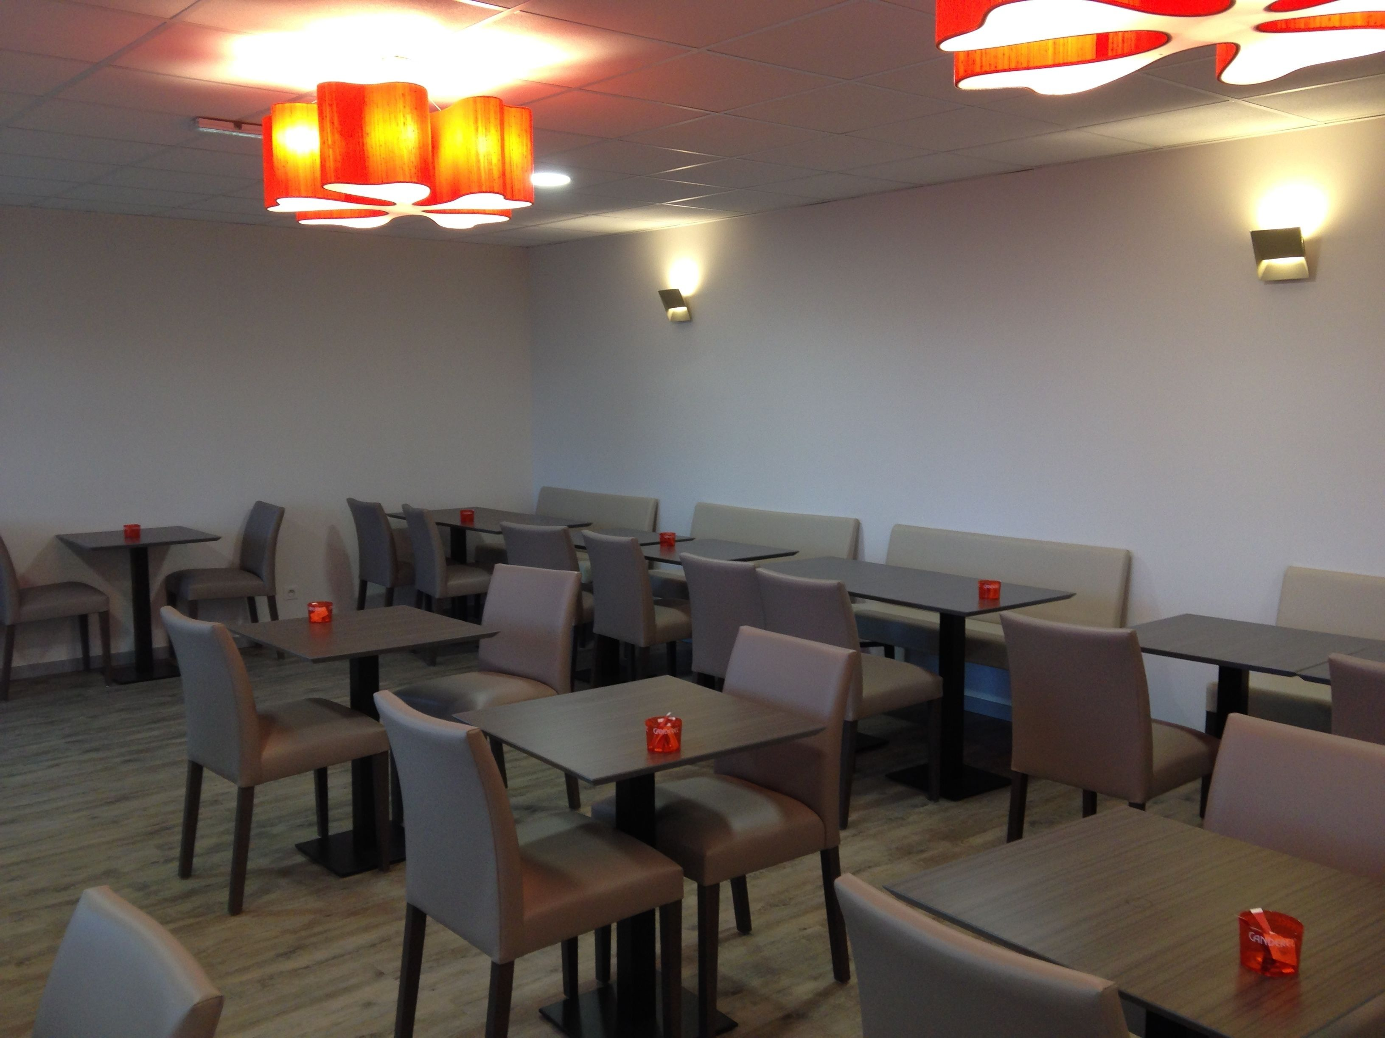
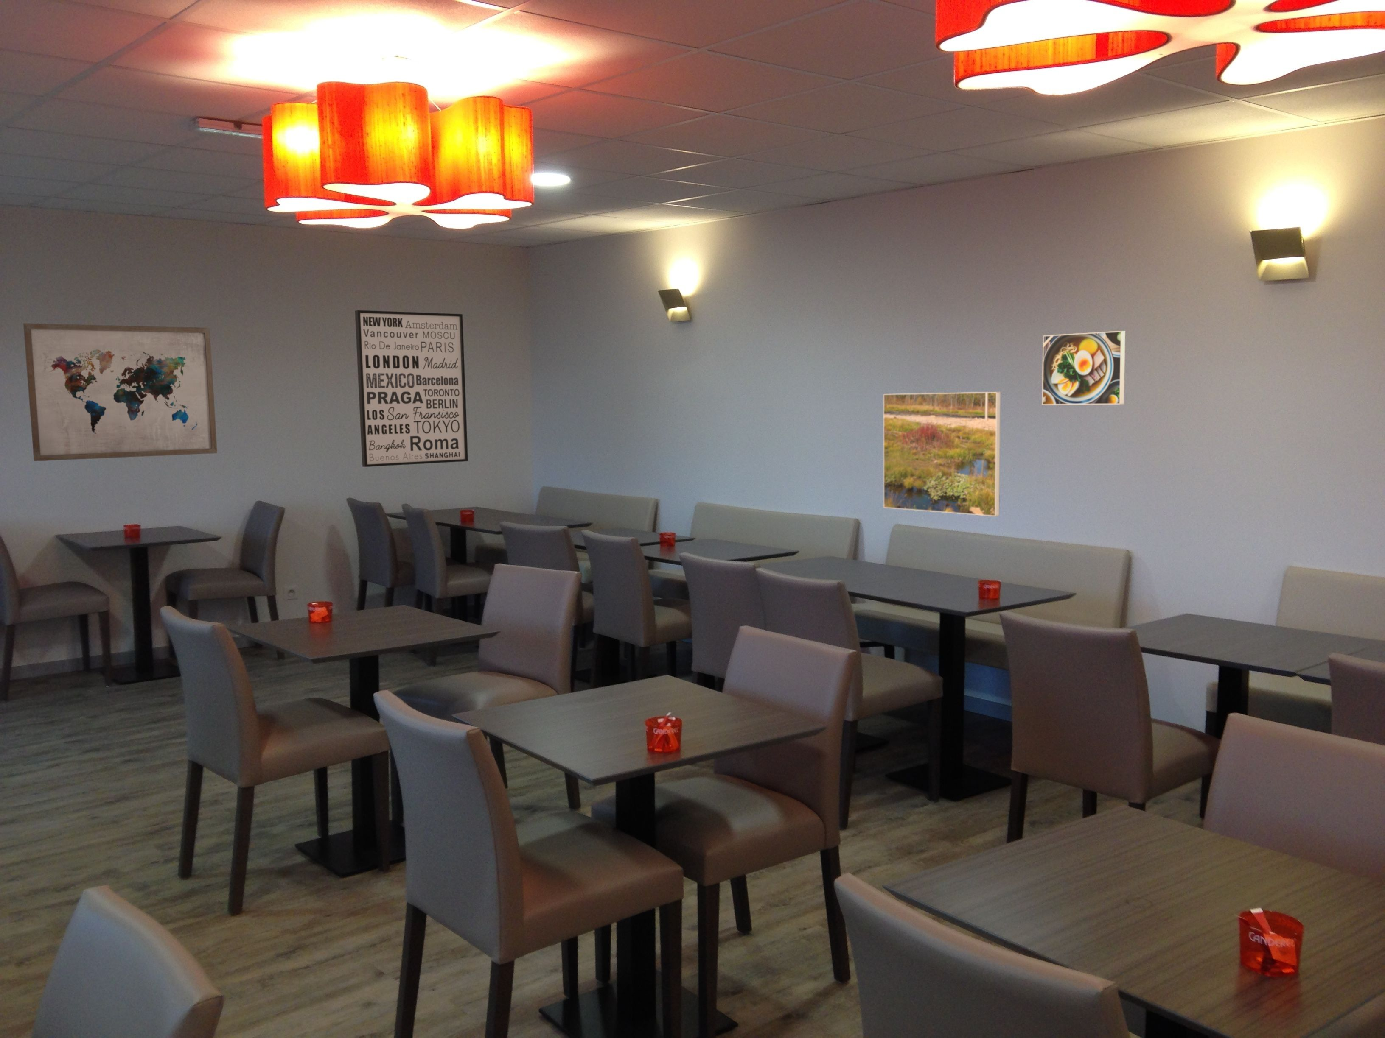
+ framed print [1041,330,1125,406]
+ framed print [883,391,1001,517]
+ wall art [354,310,469,468]
+ wall art [23,323,218,462]
